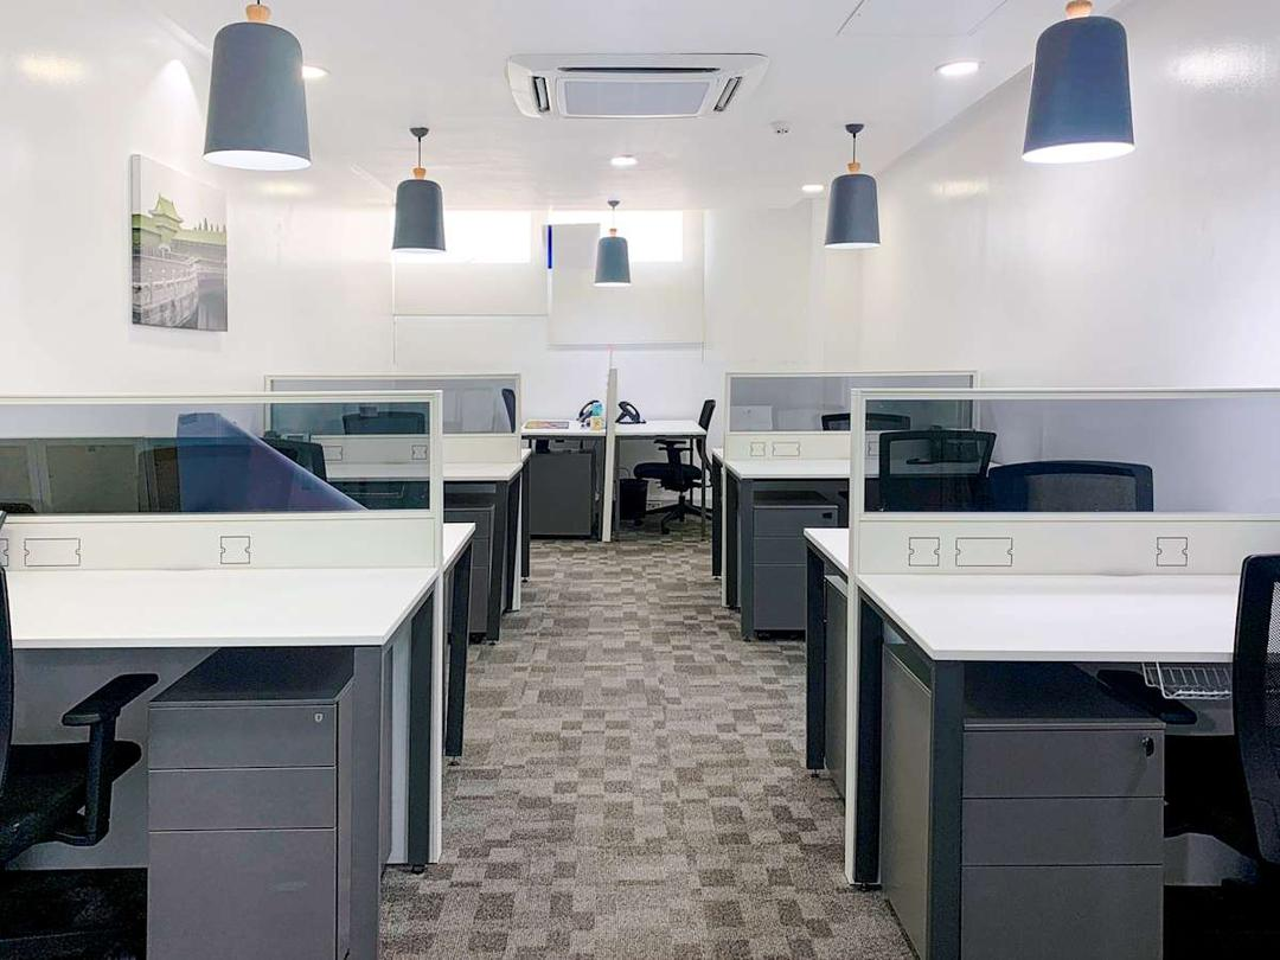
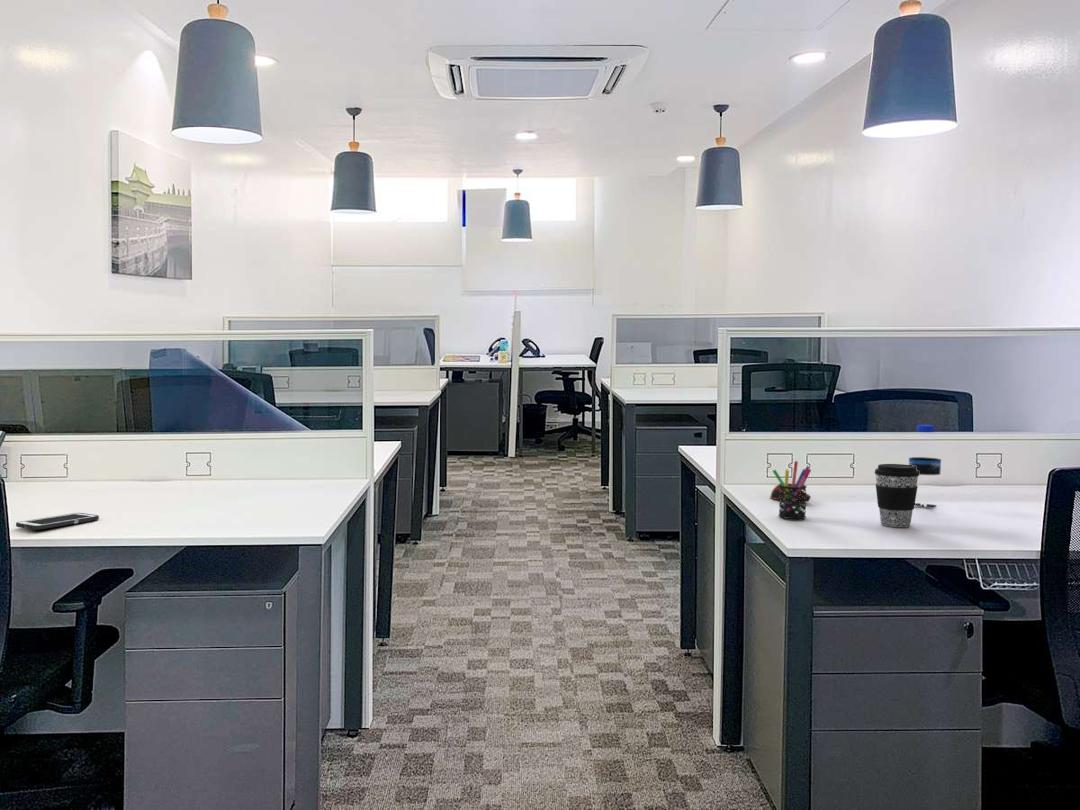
+ coffee cup [874,463,920,528]
+ water bottle [908,424,942,509]
+ cell phone [15,512,100,531]
+ pen holder [772,460,812,520]
+ computer mouse [769,482,812,503]
